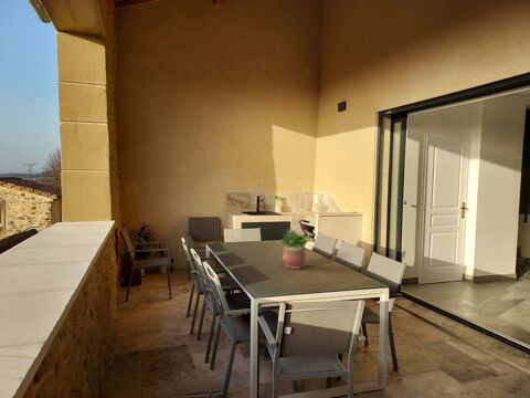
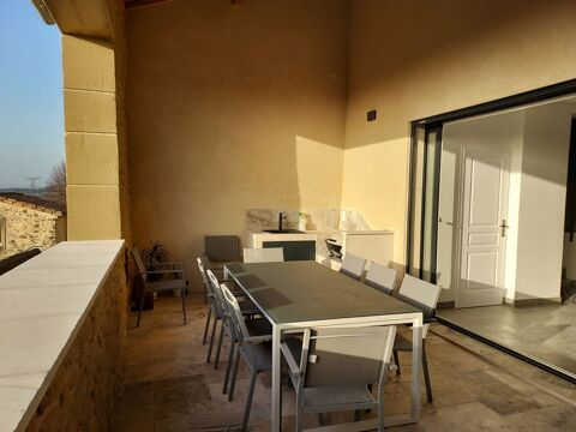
- potted plant [277,228,311,271]
